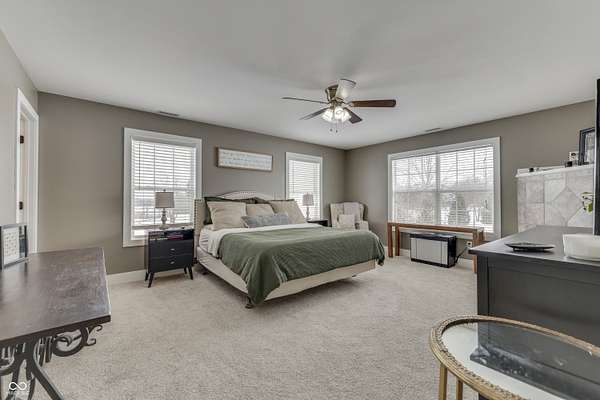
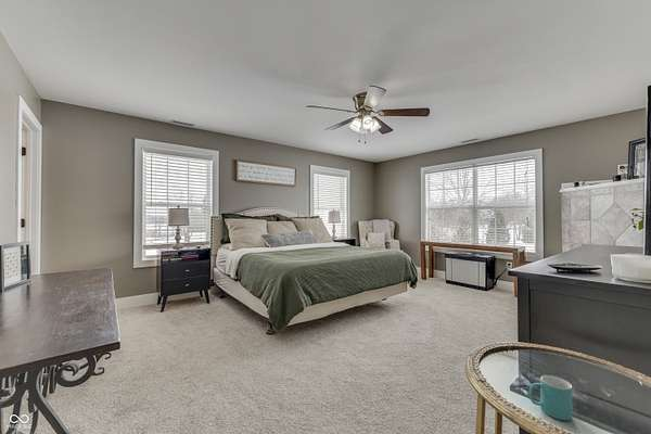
+ mug [528,374,574,421]
